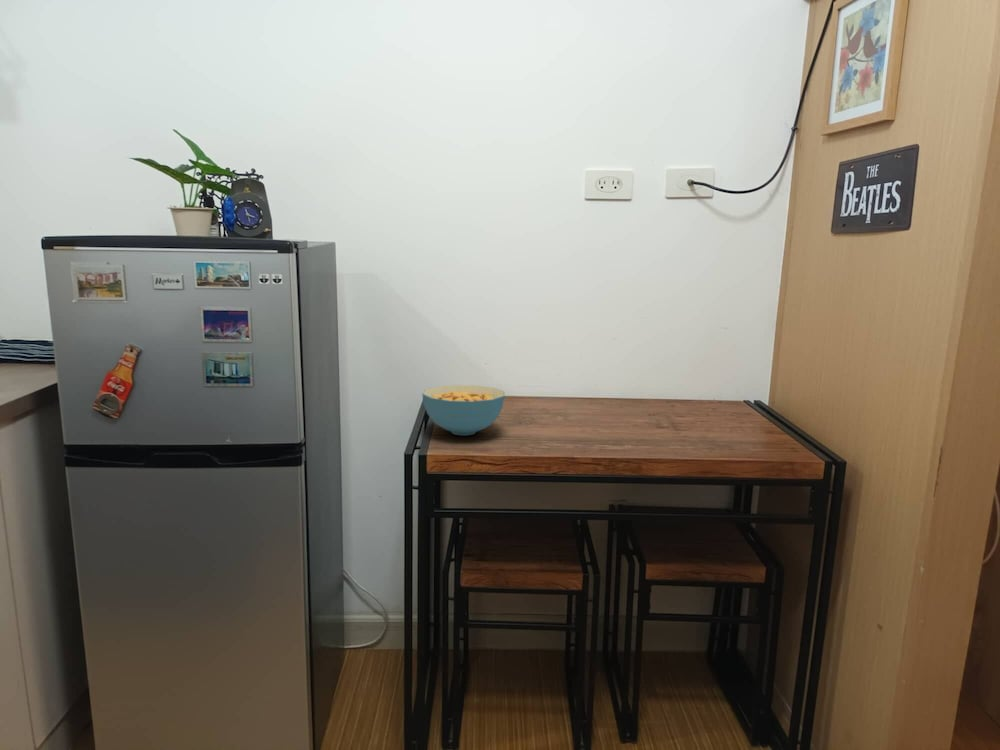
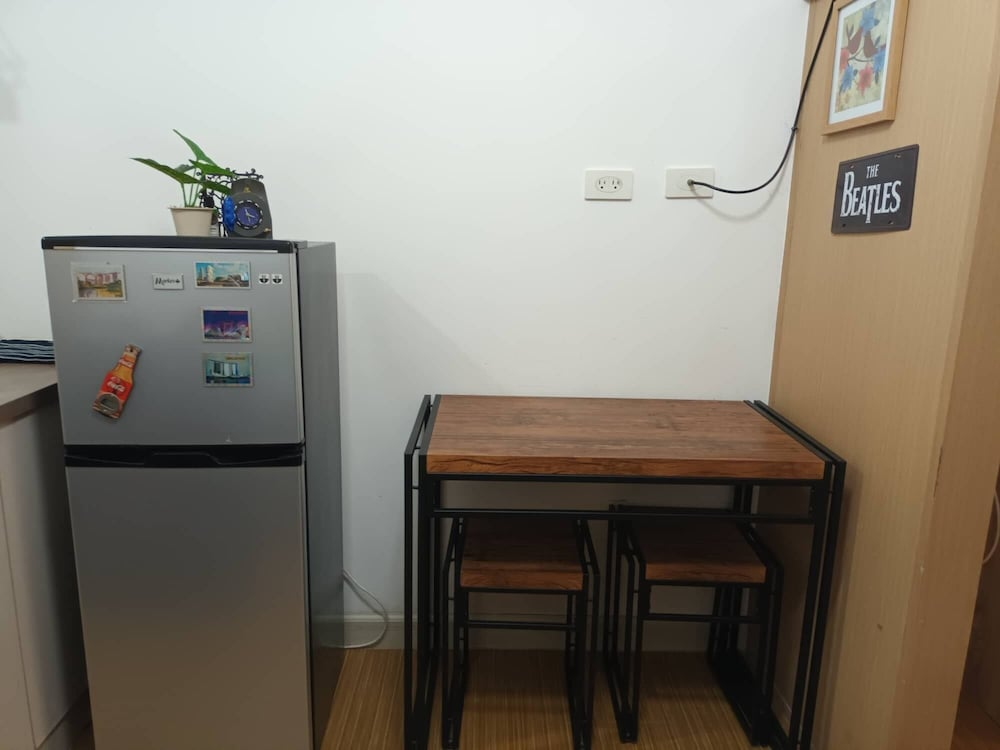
- cereal bowl [421,384,506,436]
